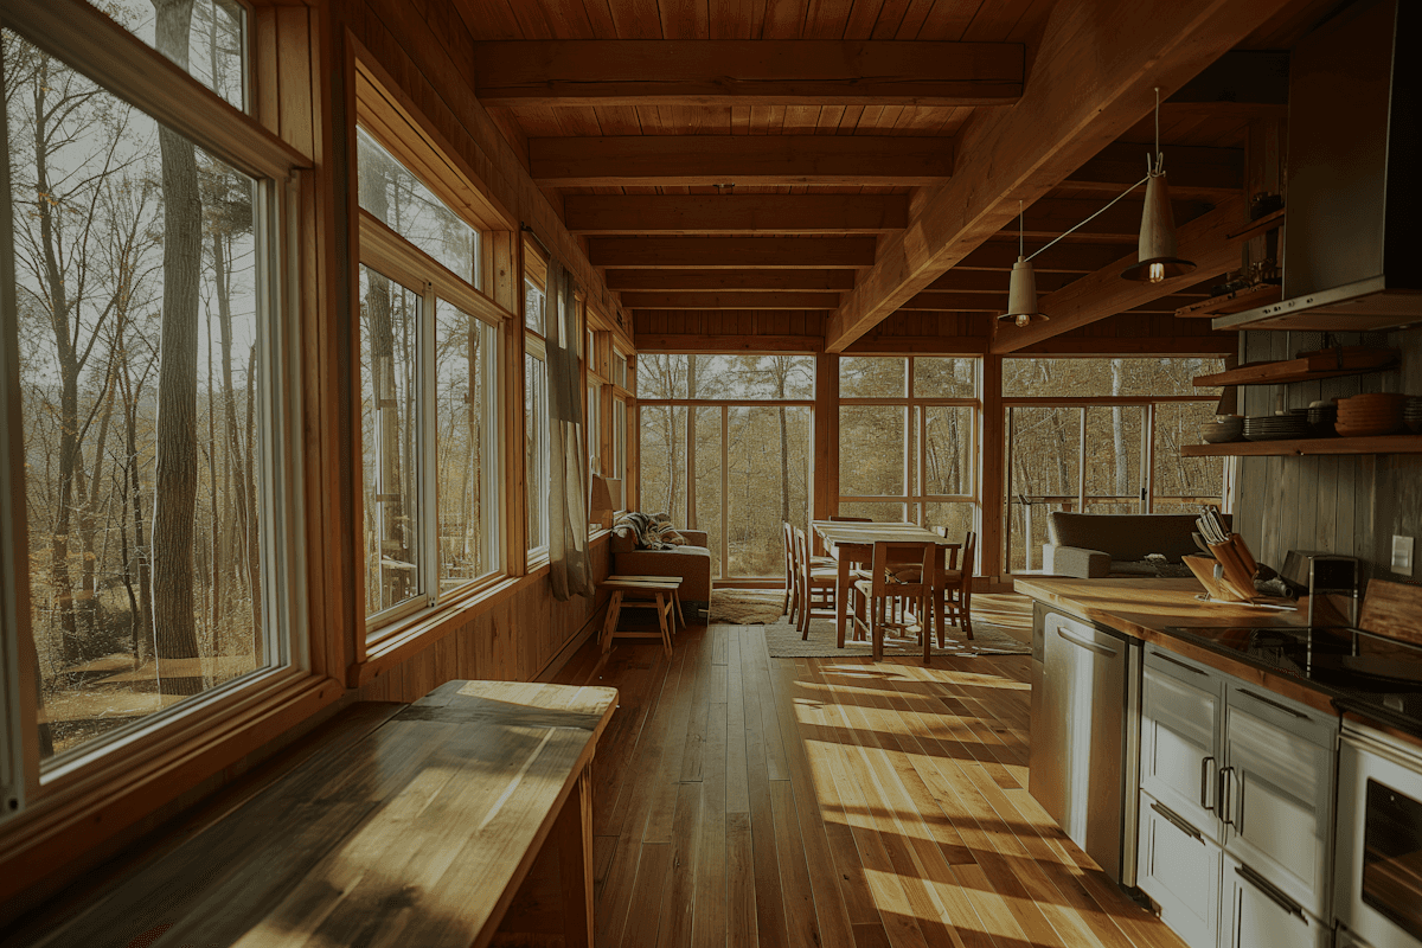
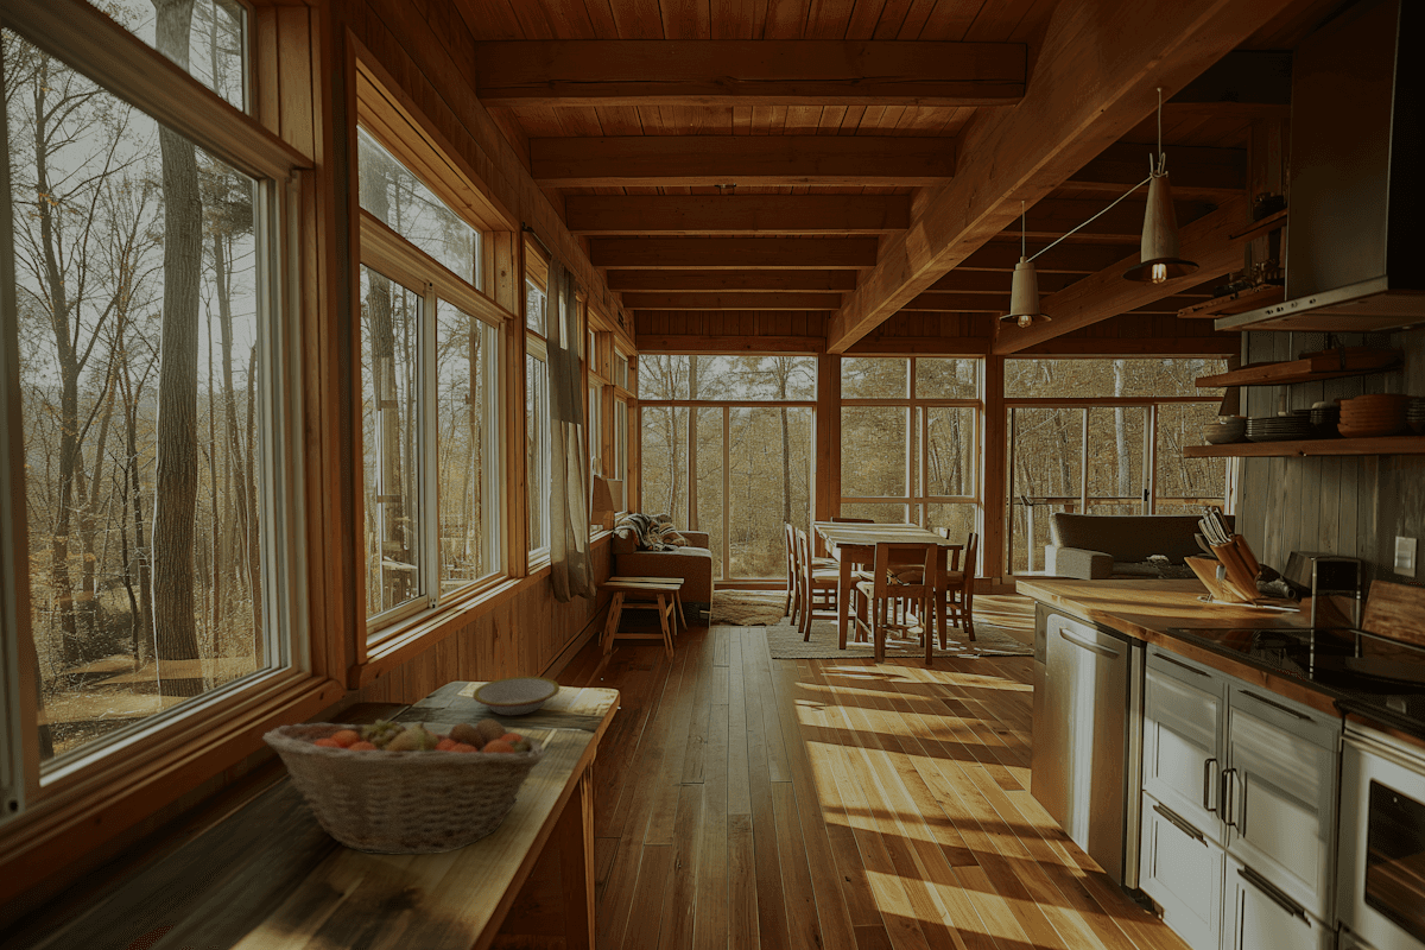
+ bowl [471,676,560,717]
+ fruit basket [261,708,546,856]
